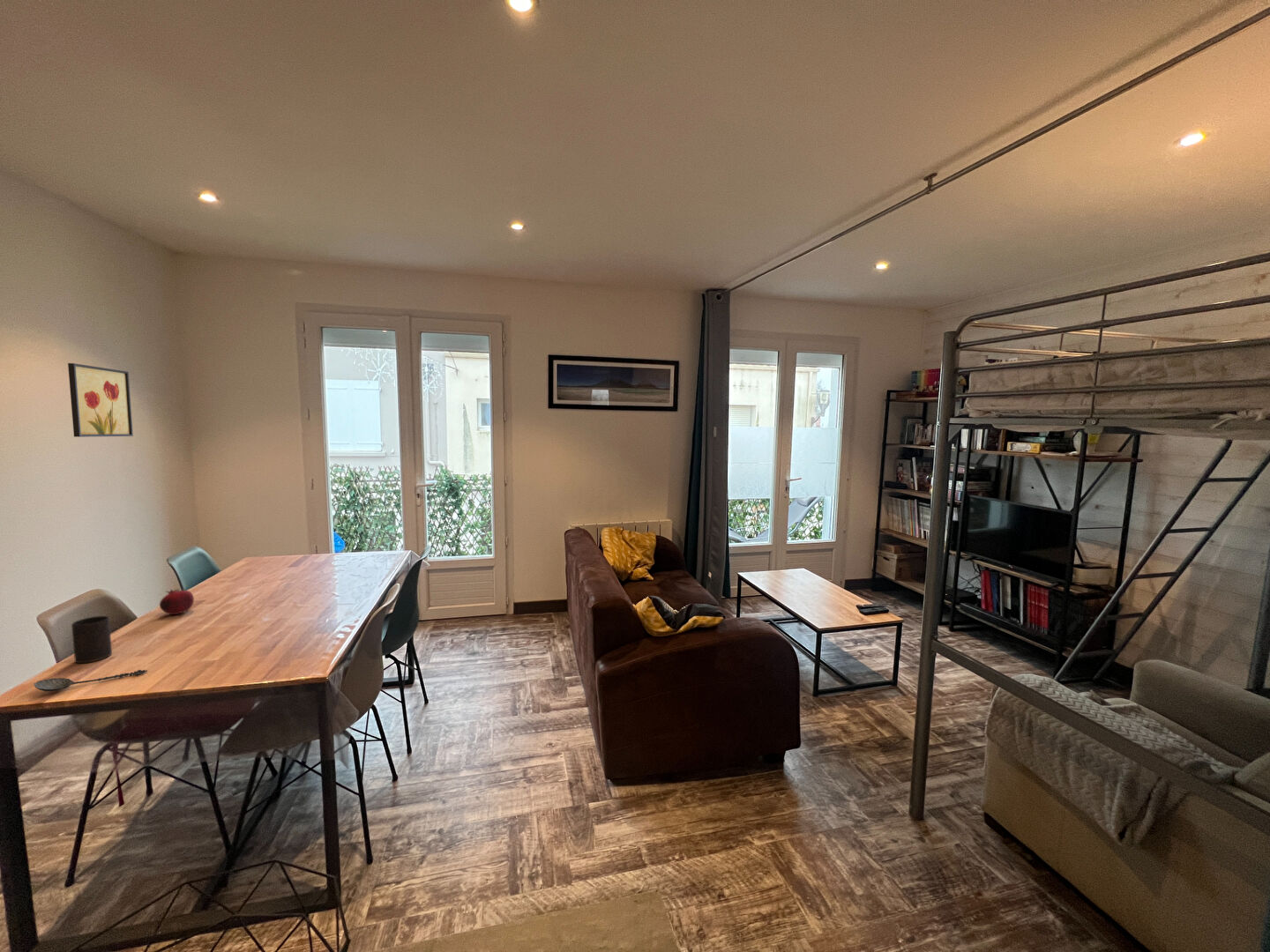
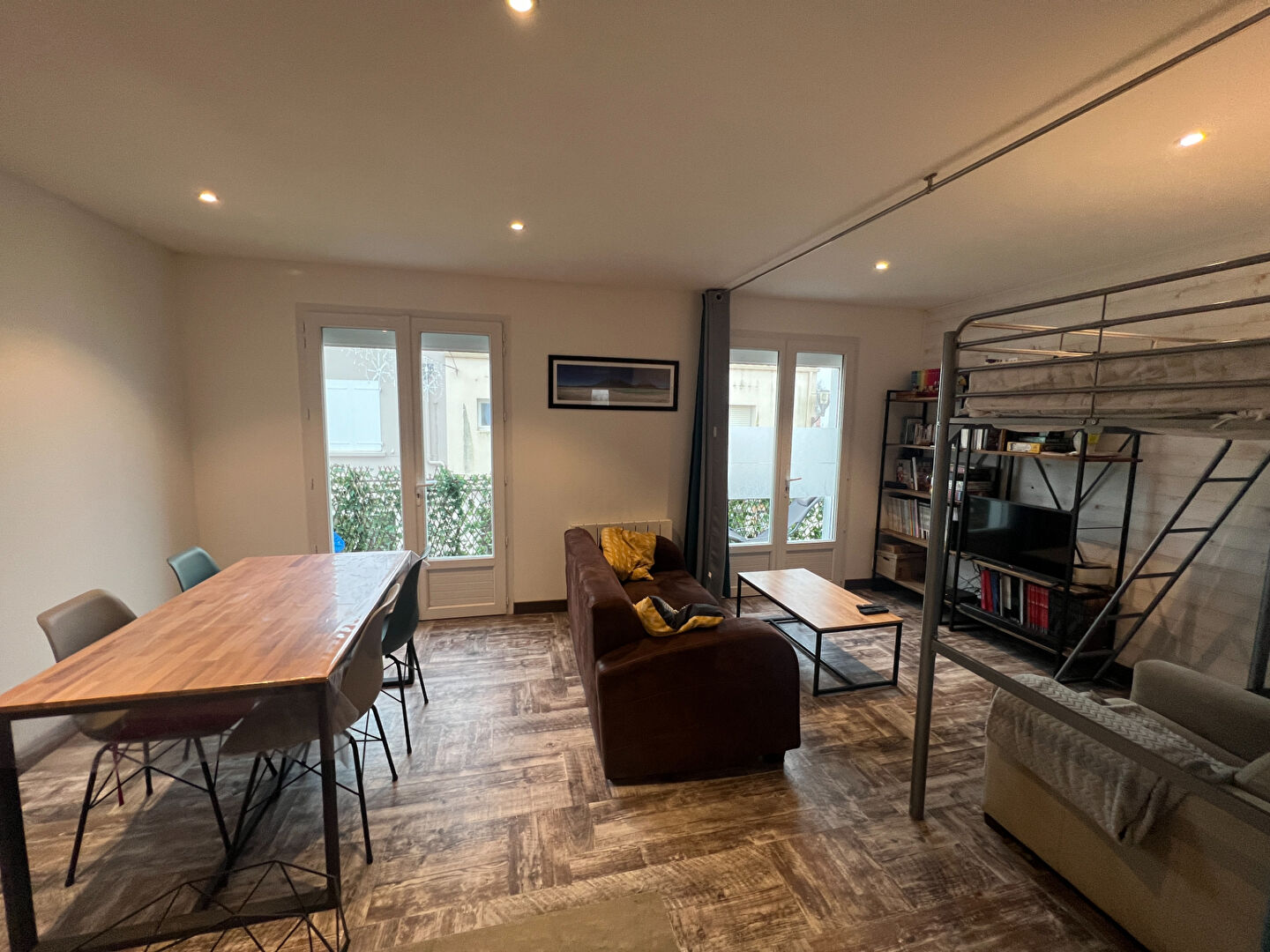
- fruit [159,588,195,615]
- cup [71,615,113,664]
- wall art [67,362,134,438]
- spoon [34,669,148,693]
